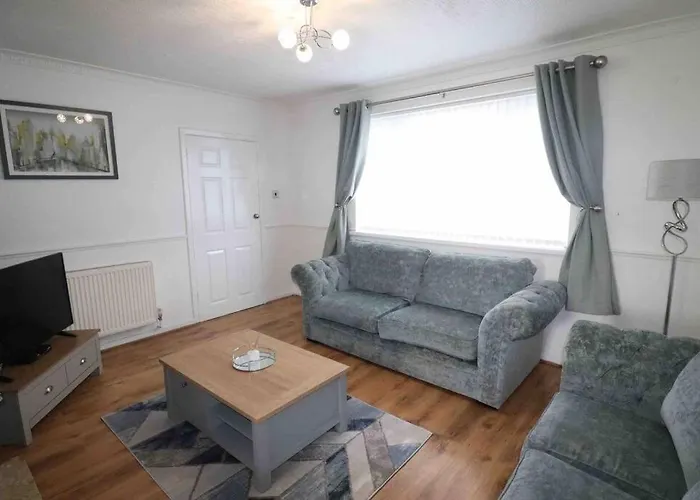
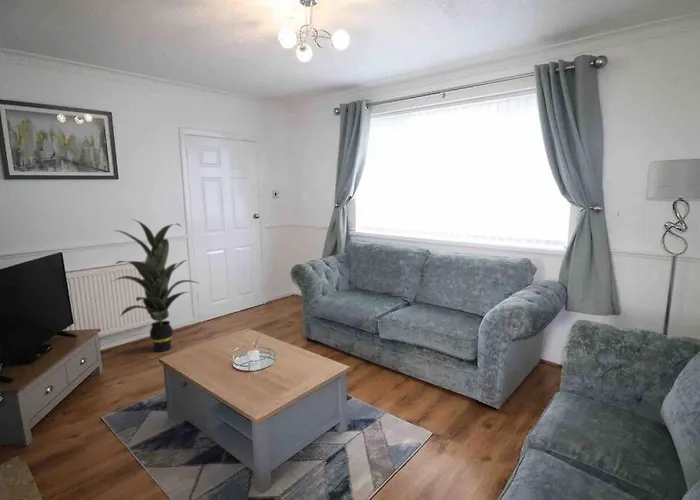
+ indoor plant [111,218,202,353]
